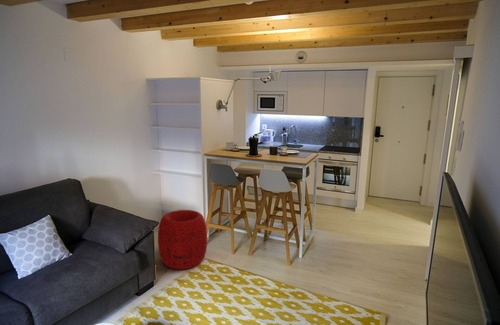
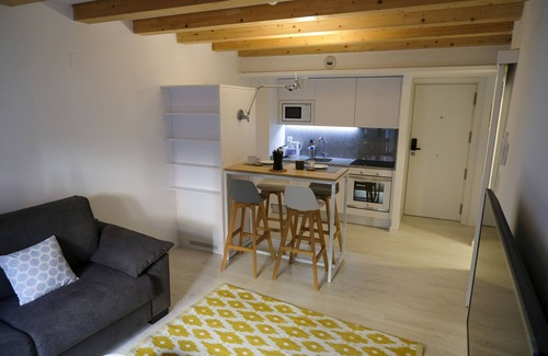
- pouf [157,209,208,270]
